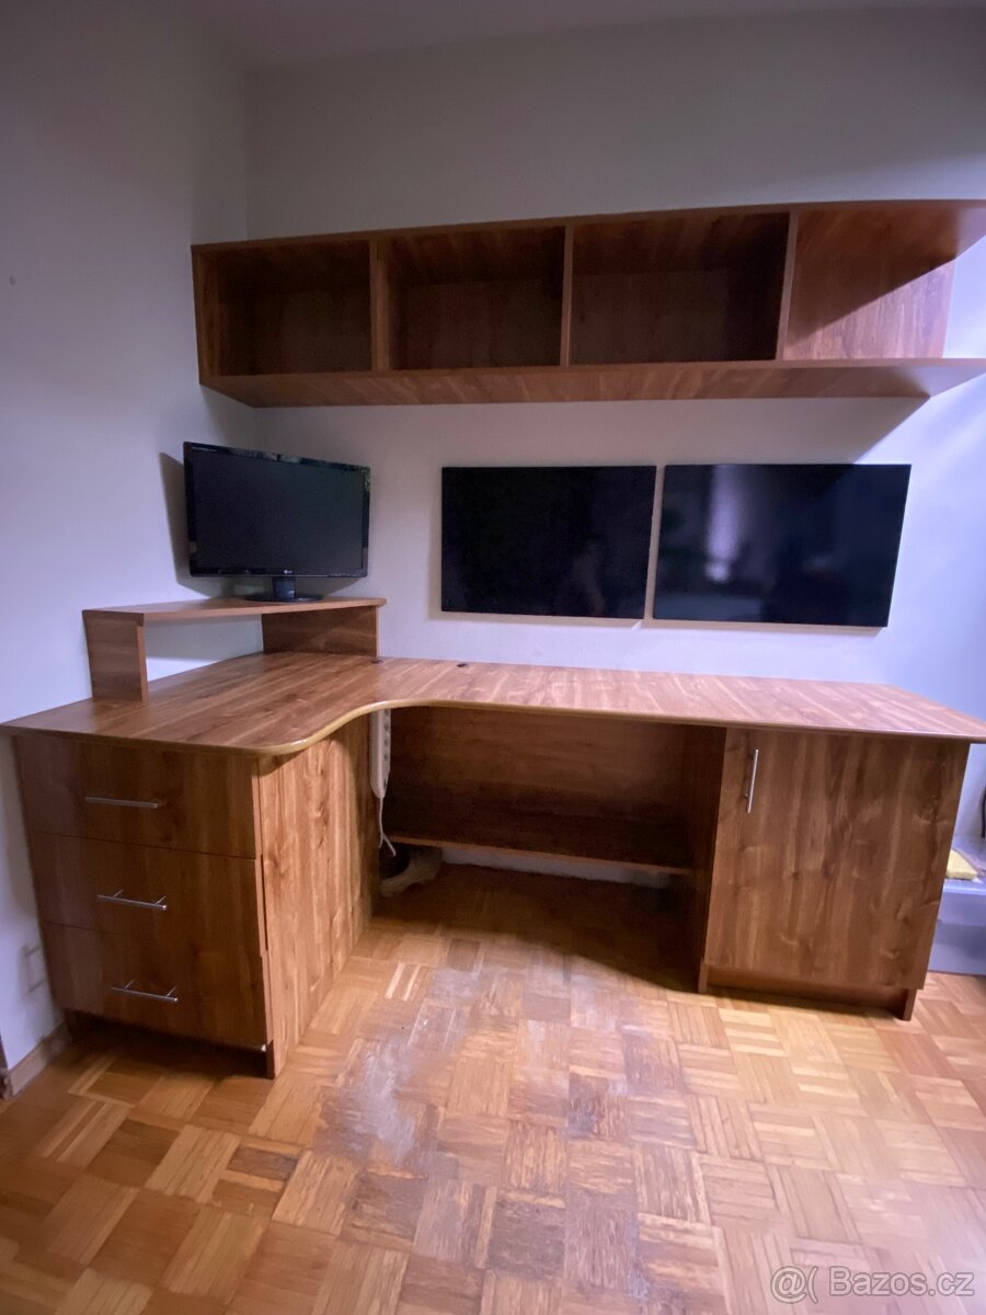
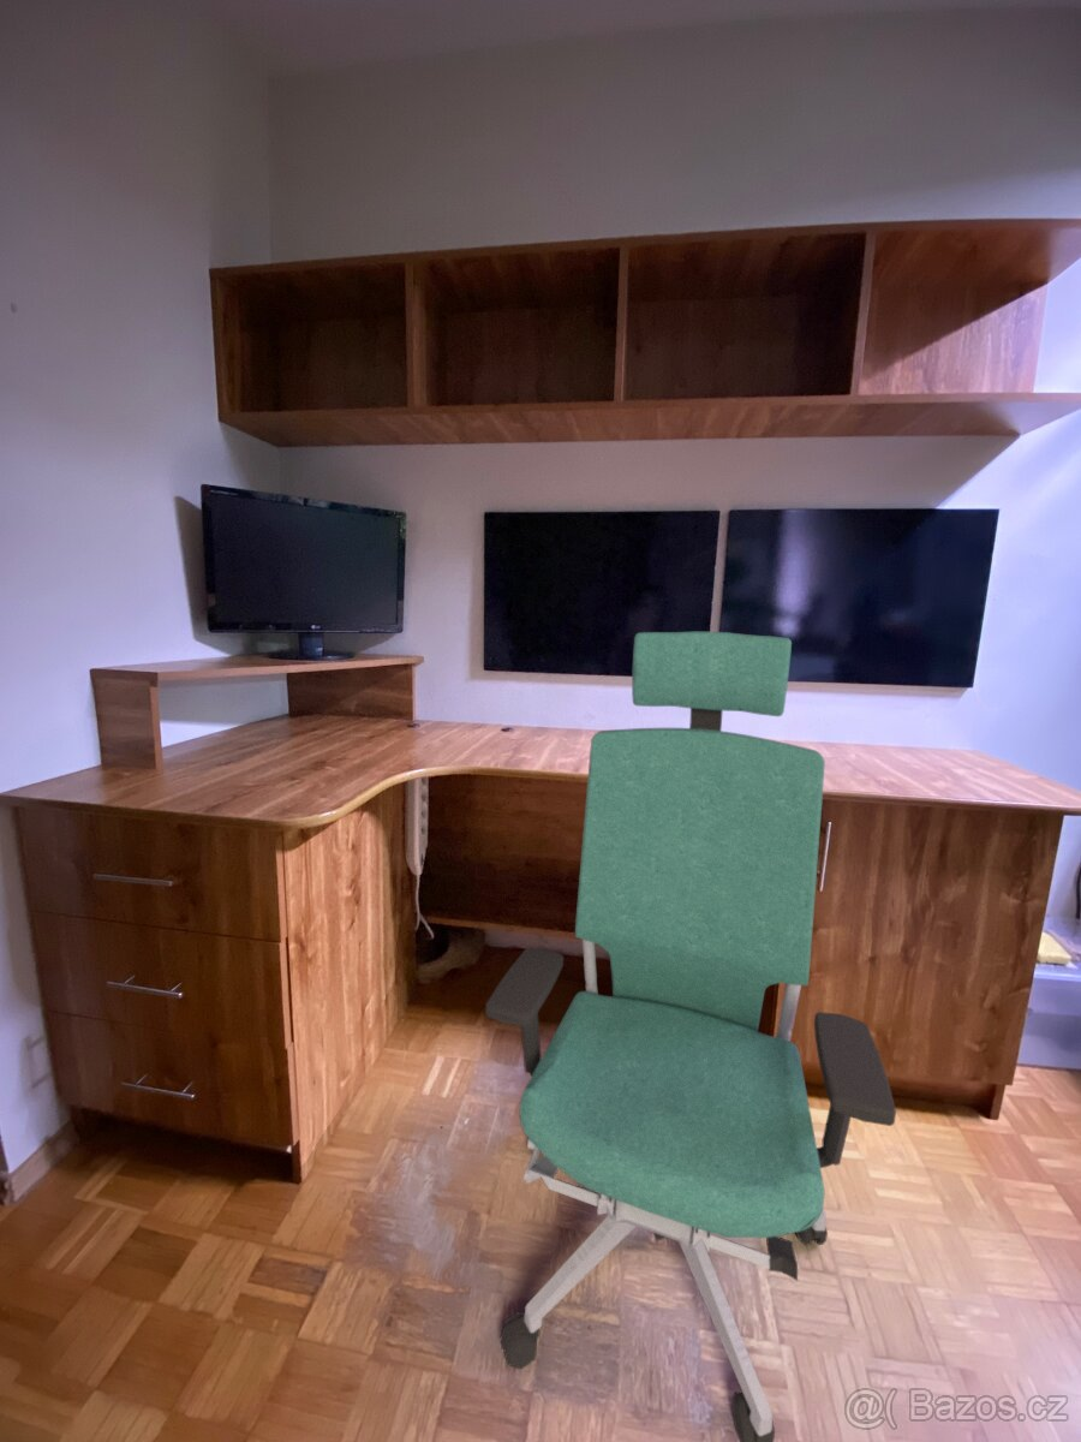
+ chair [484,631,897,1442]
